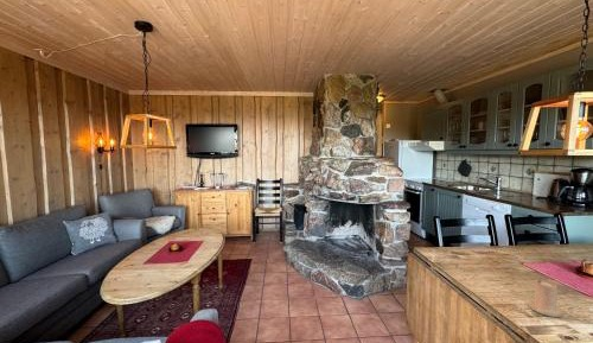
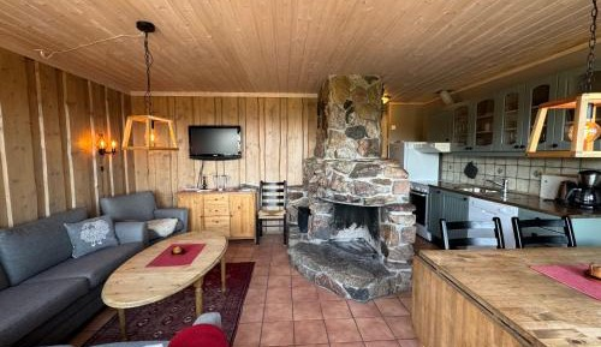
- candle [528,277,563,318]
